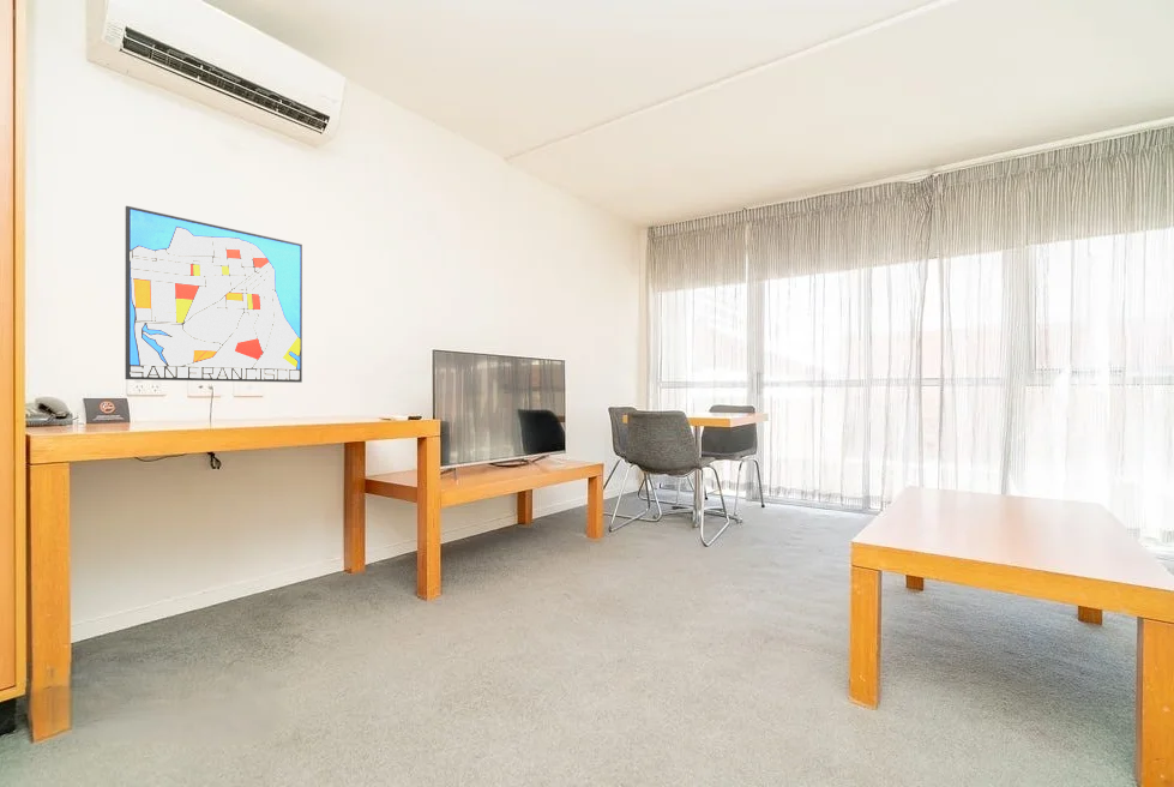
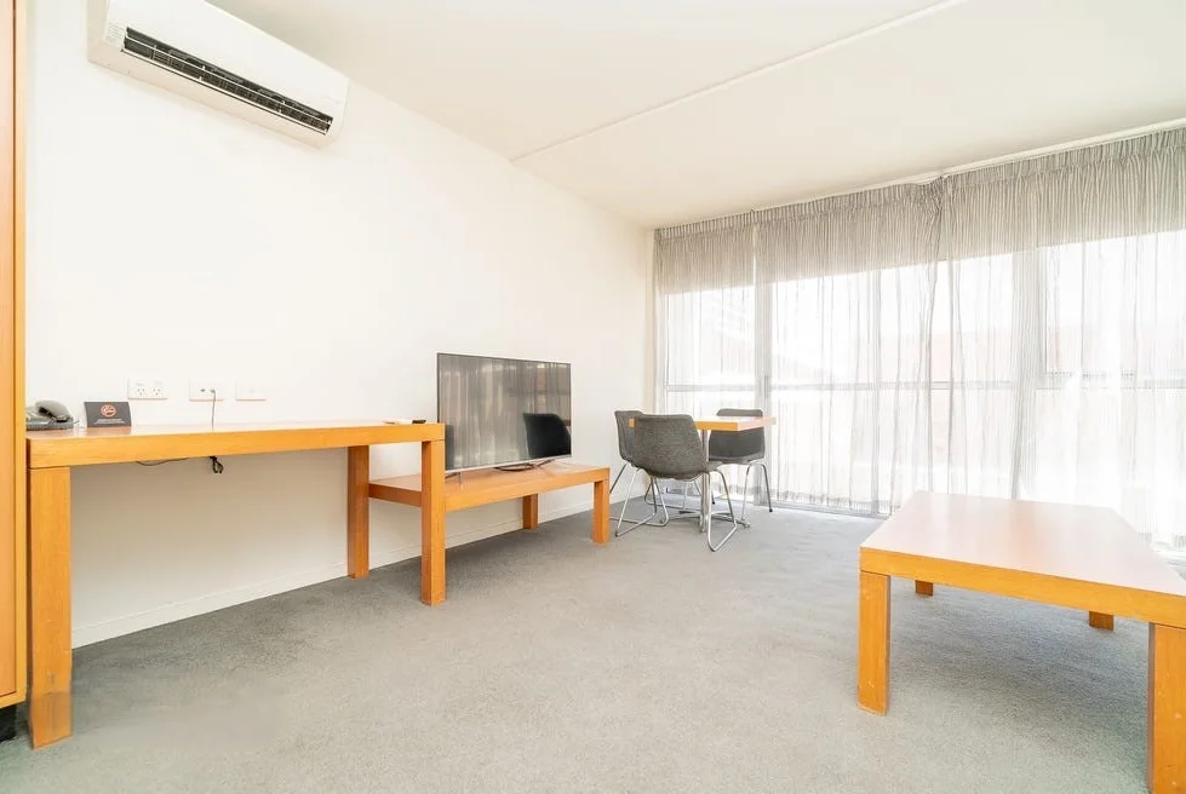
- wall art [125,205,303,384]
